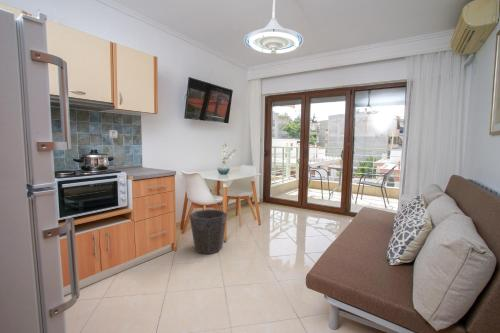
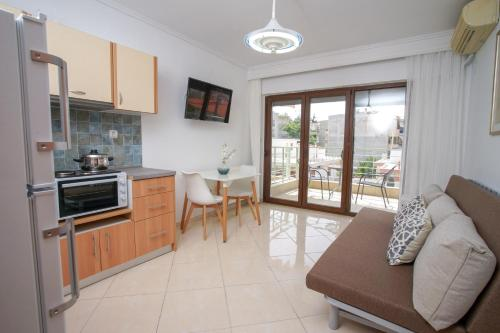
- waste bin [188,209,228,255]
